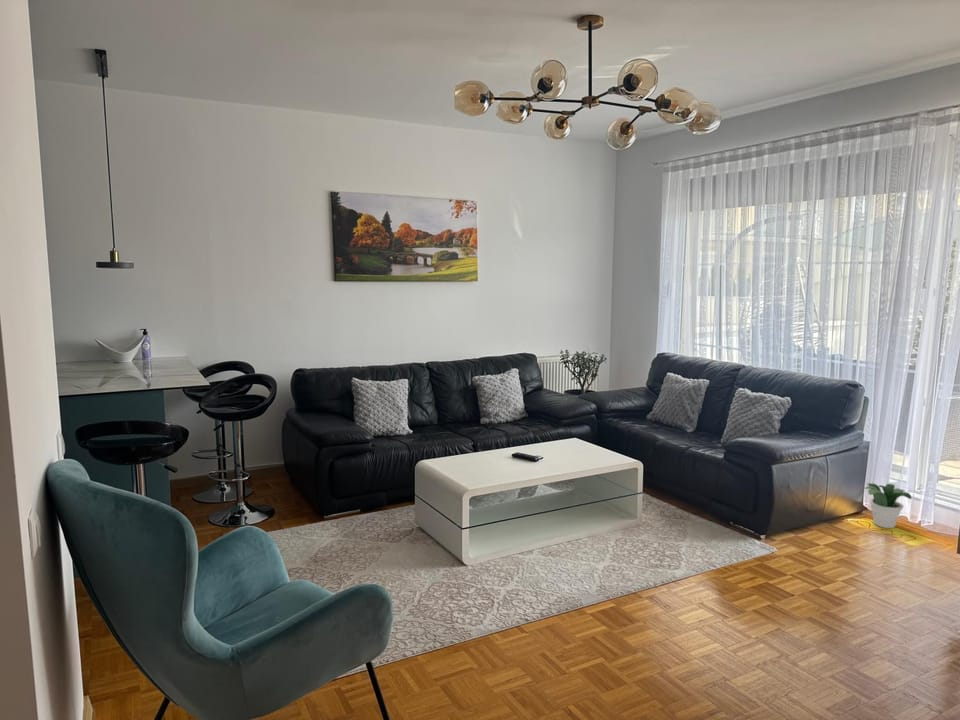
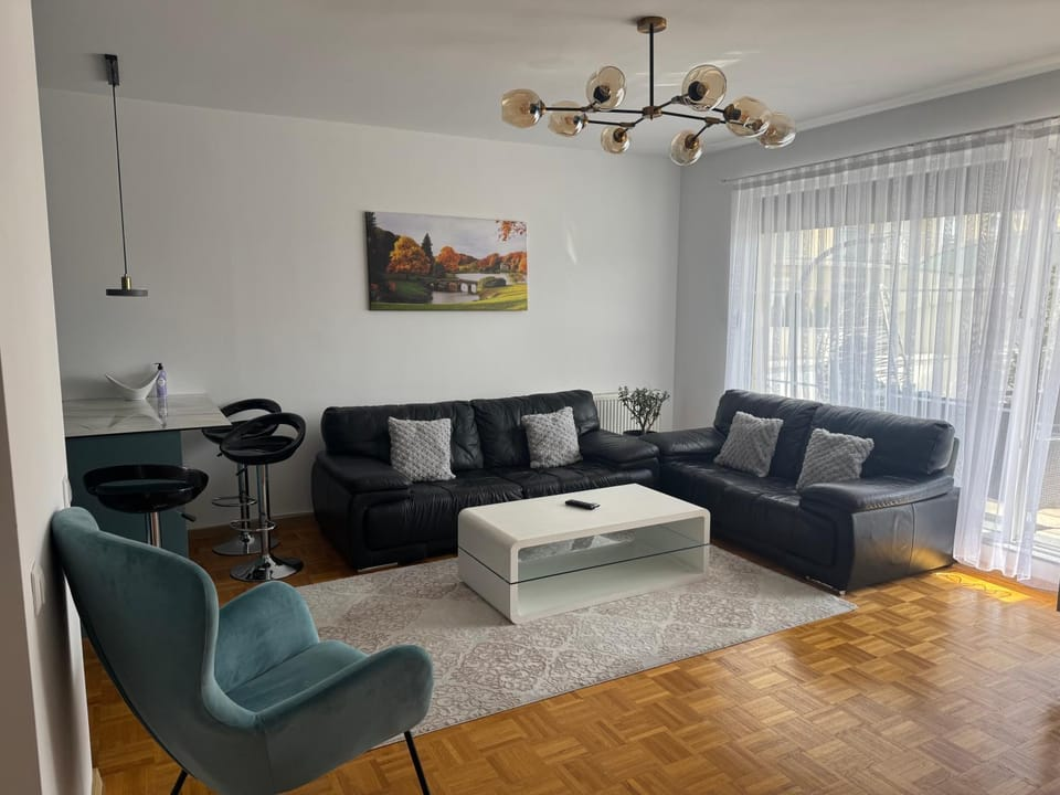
- potted plant [863,482,912,529]
